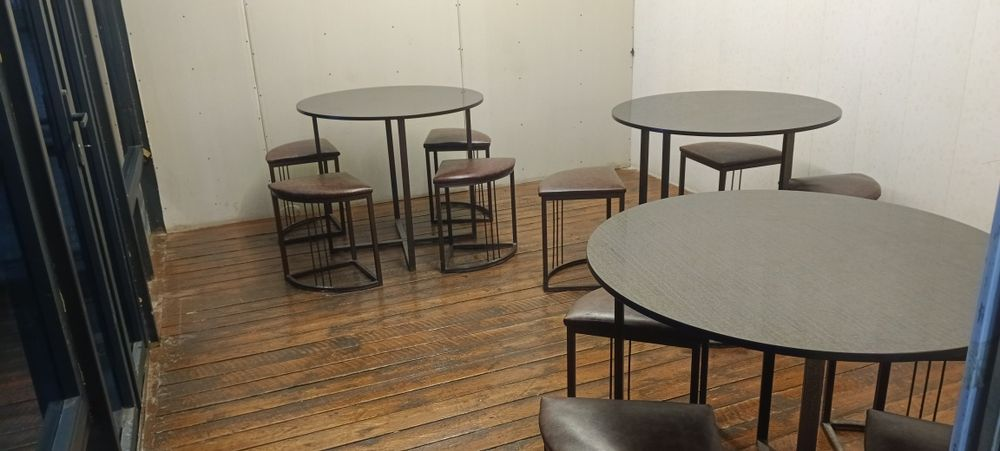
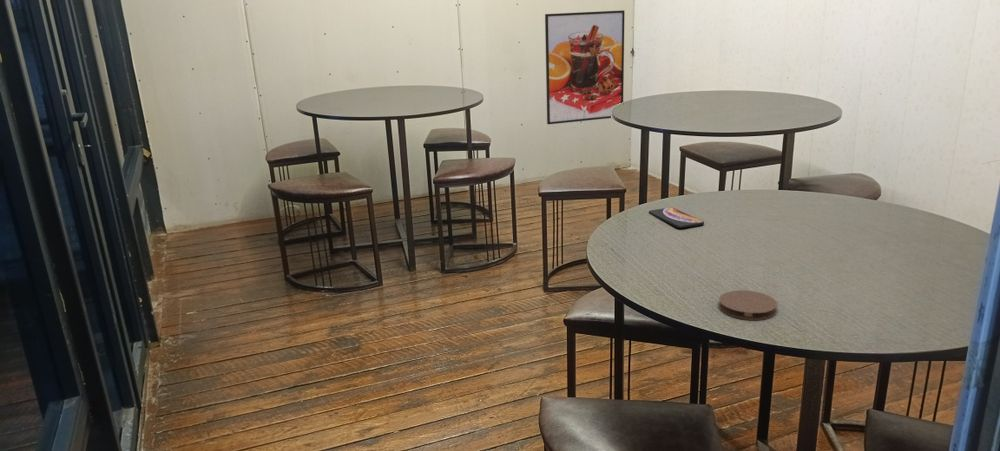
+ smartphone [648,207,705,229]
+ coaster [718,289,778,321]
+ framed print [544,10,626,125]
